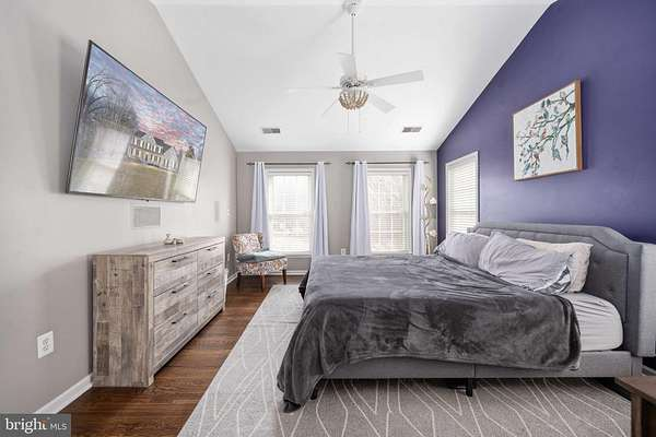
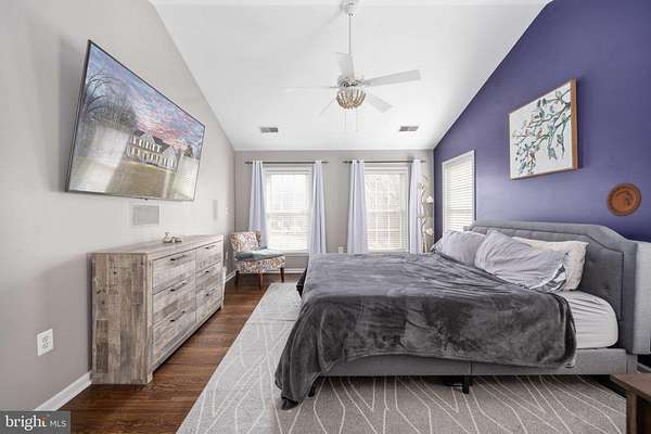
+ decorative plate [605,182,642,217]
